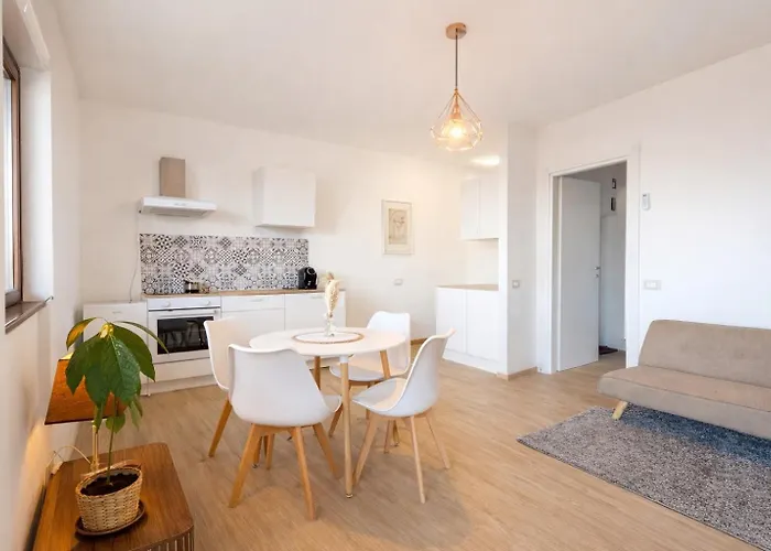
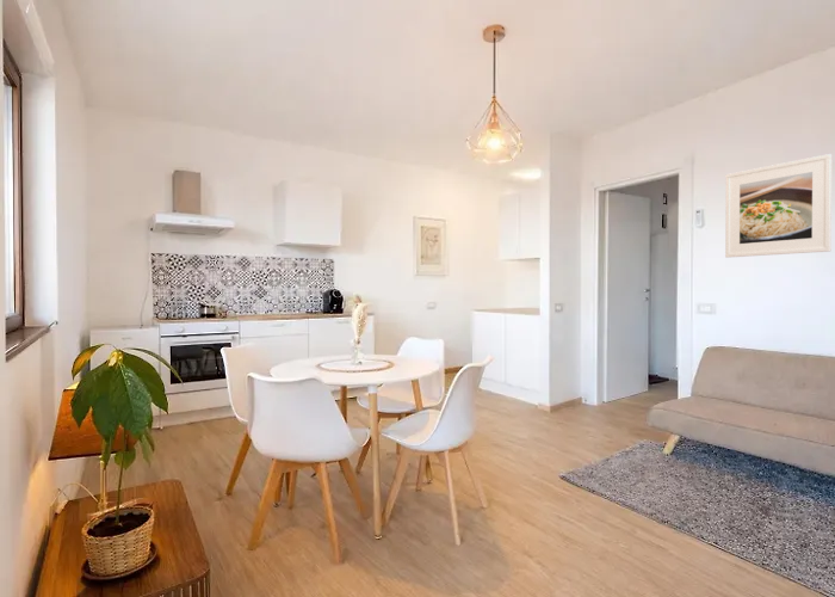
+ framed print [724,153,833,259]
